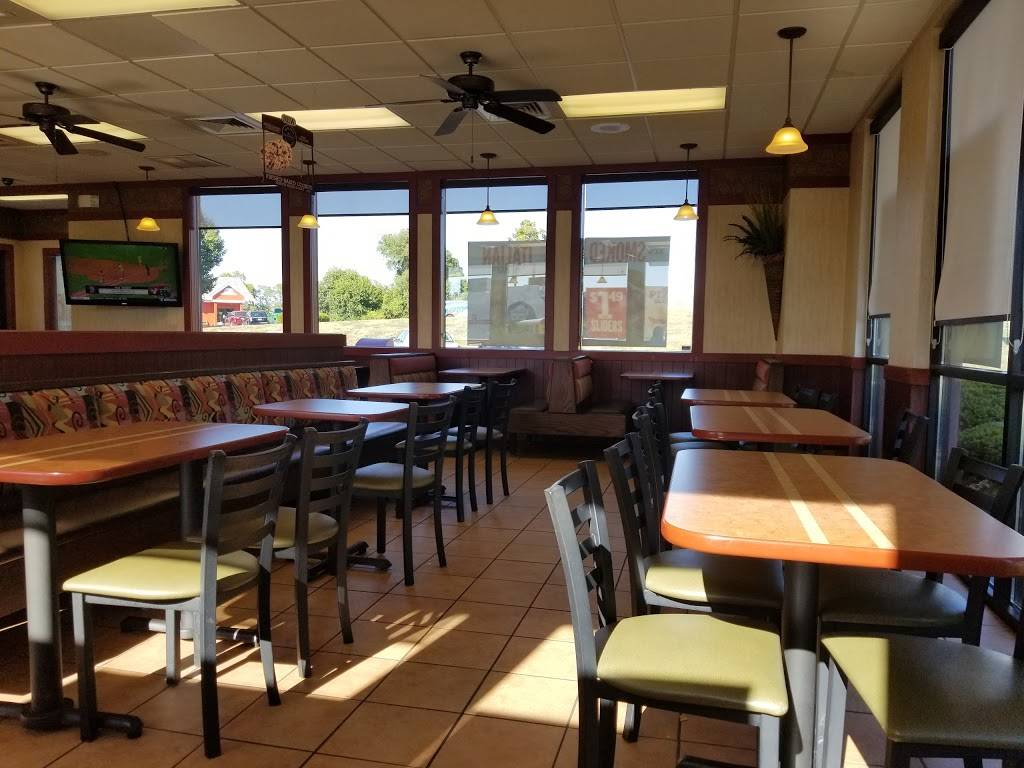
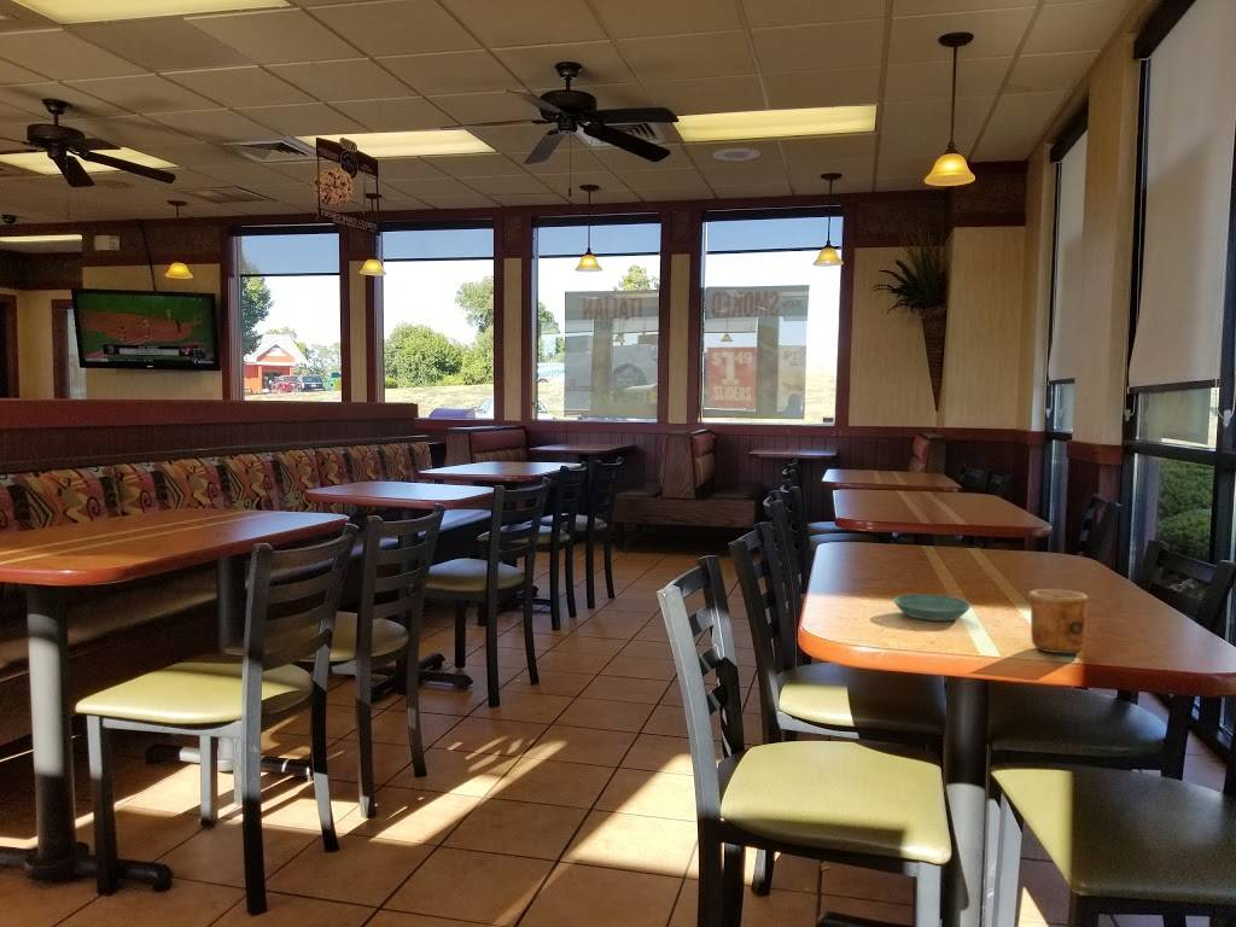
+ saucer [892,593,972,622]
+ cup [1028,588,1089,654]
